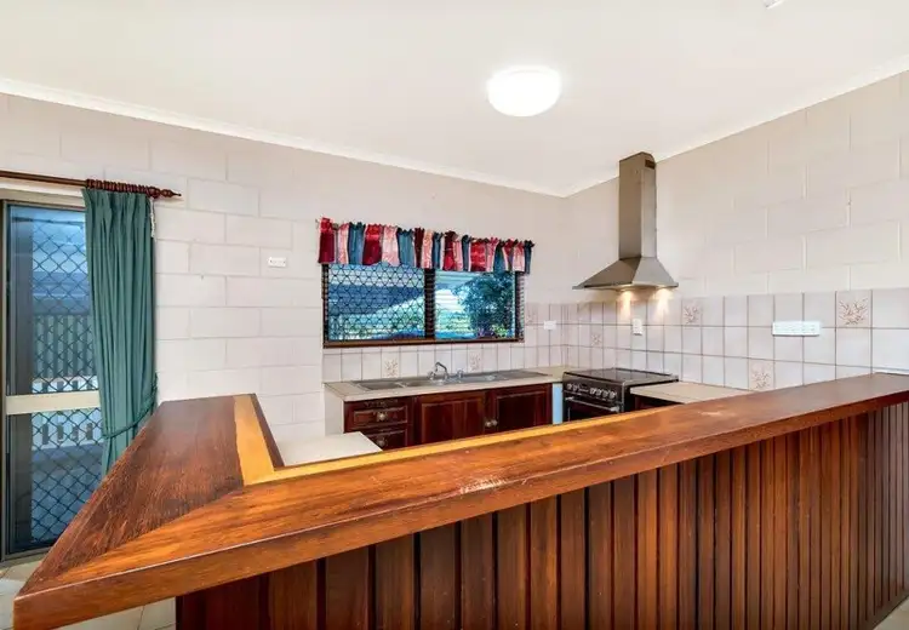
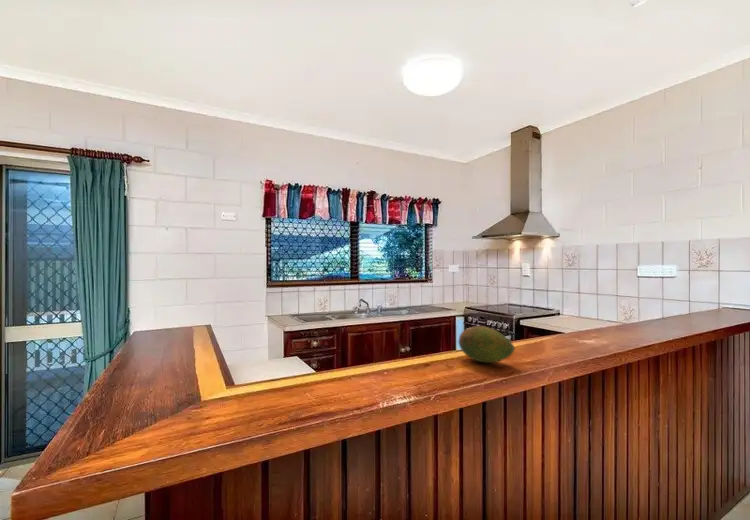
+ fruit [457,325,516,364]
